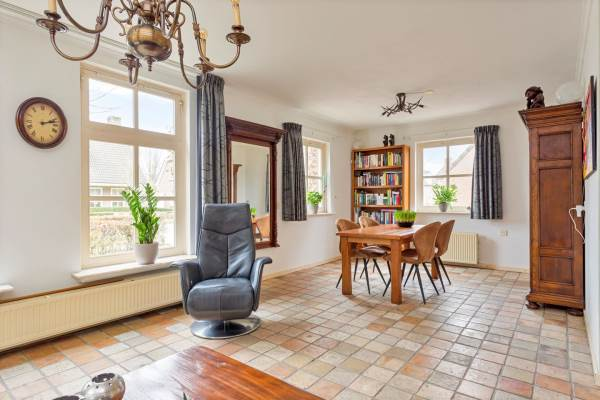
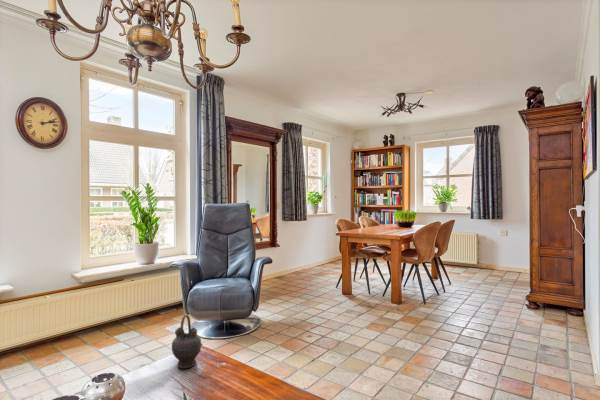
+ teapot [171,314,204,369]
